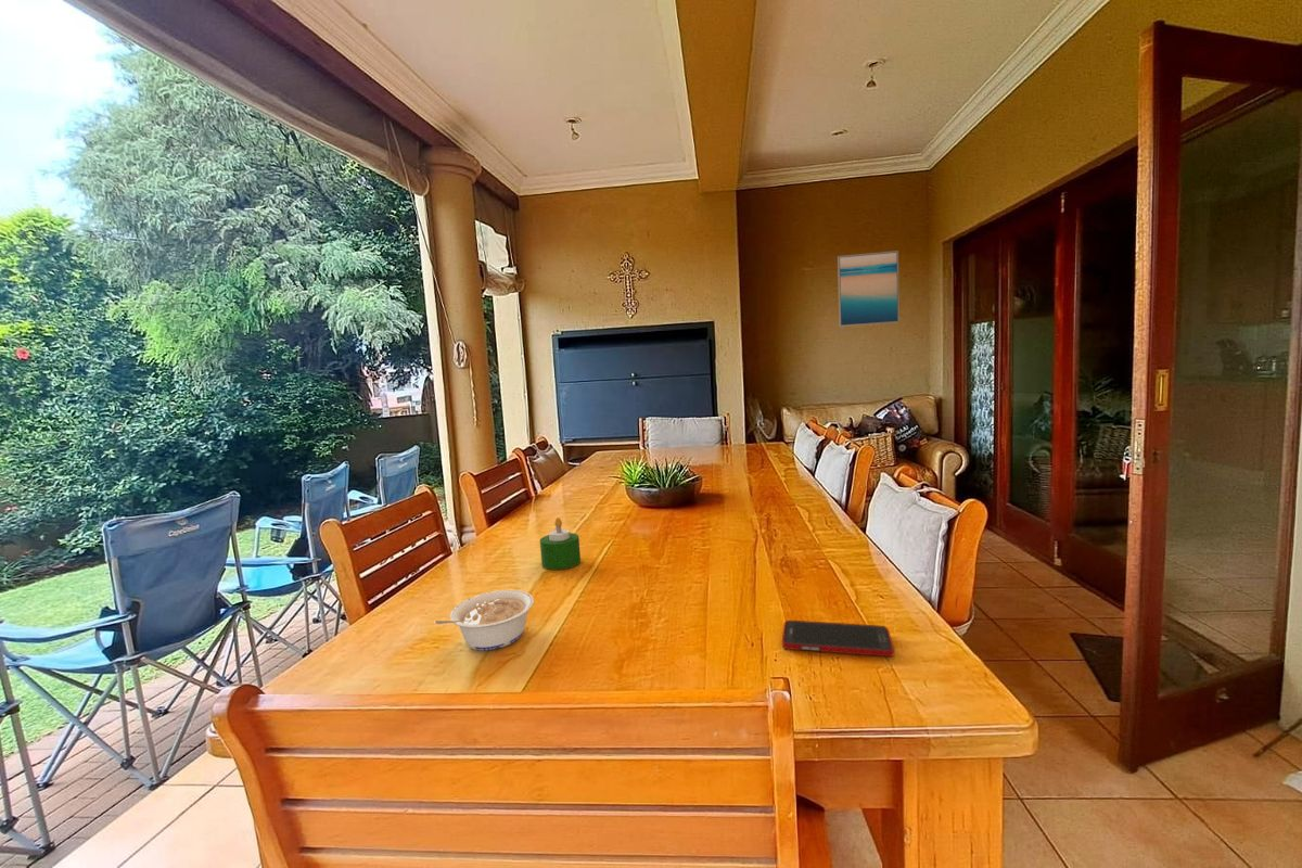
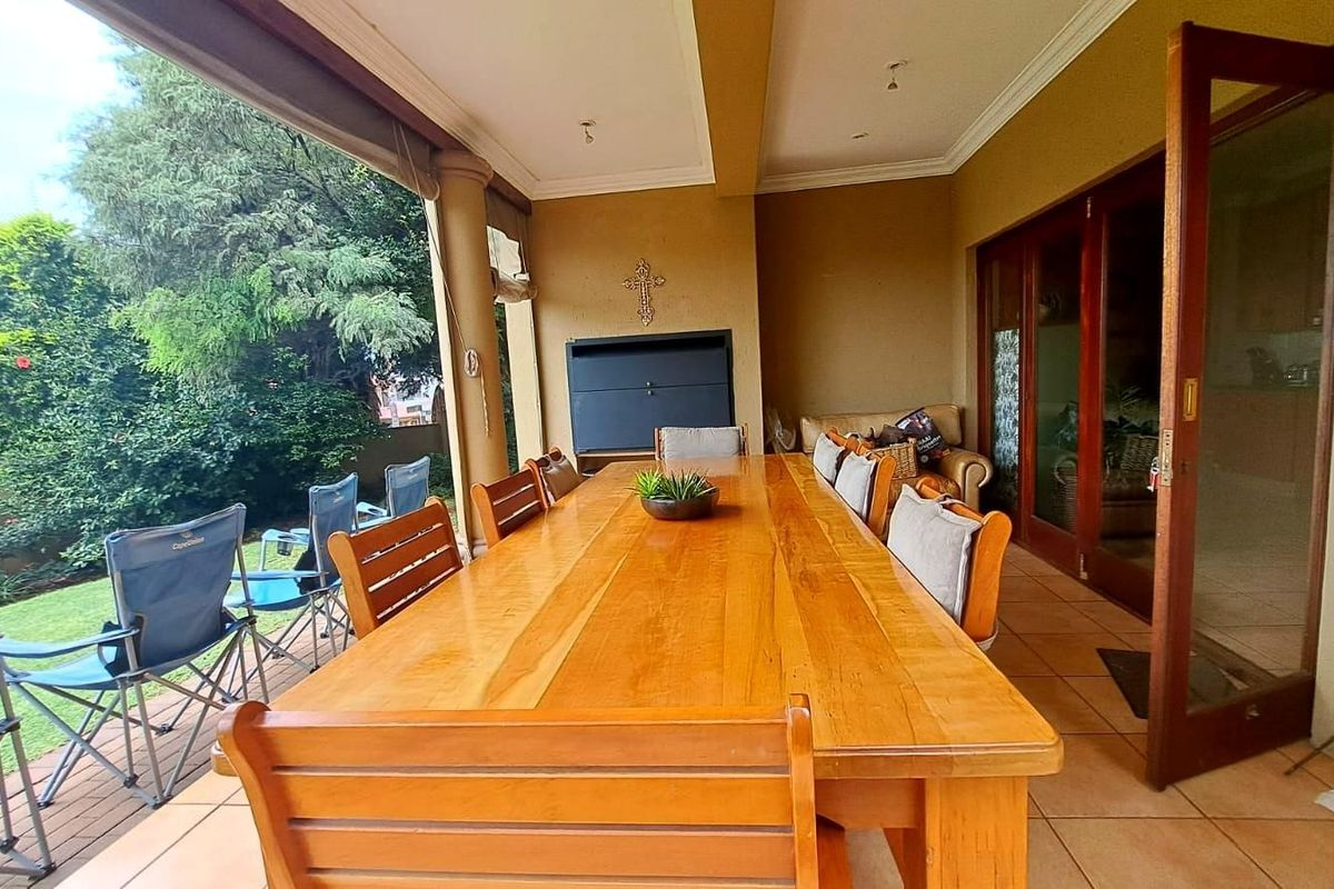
- cell phone [781,620,895,658]
- wall art [837,250,901,328]
- legume [434,589,535,652]
- candle [539,516,582,571]
